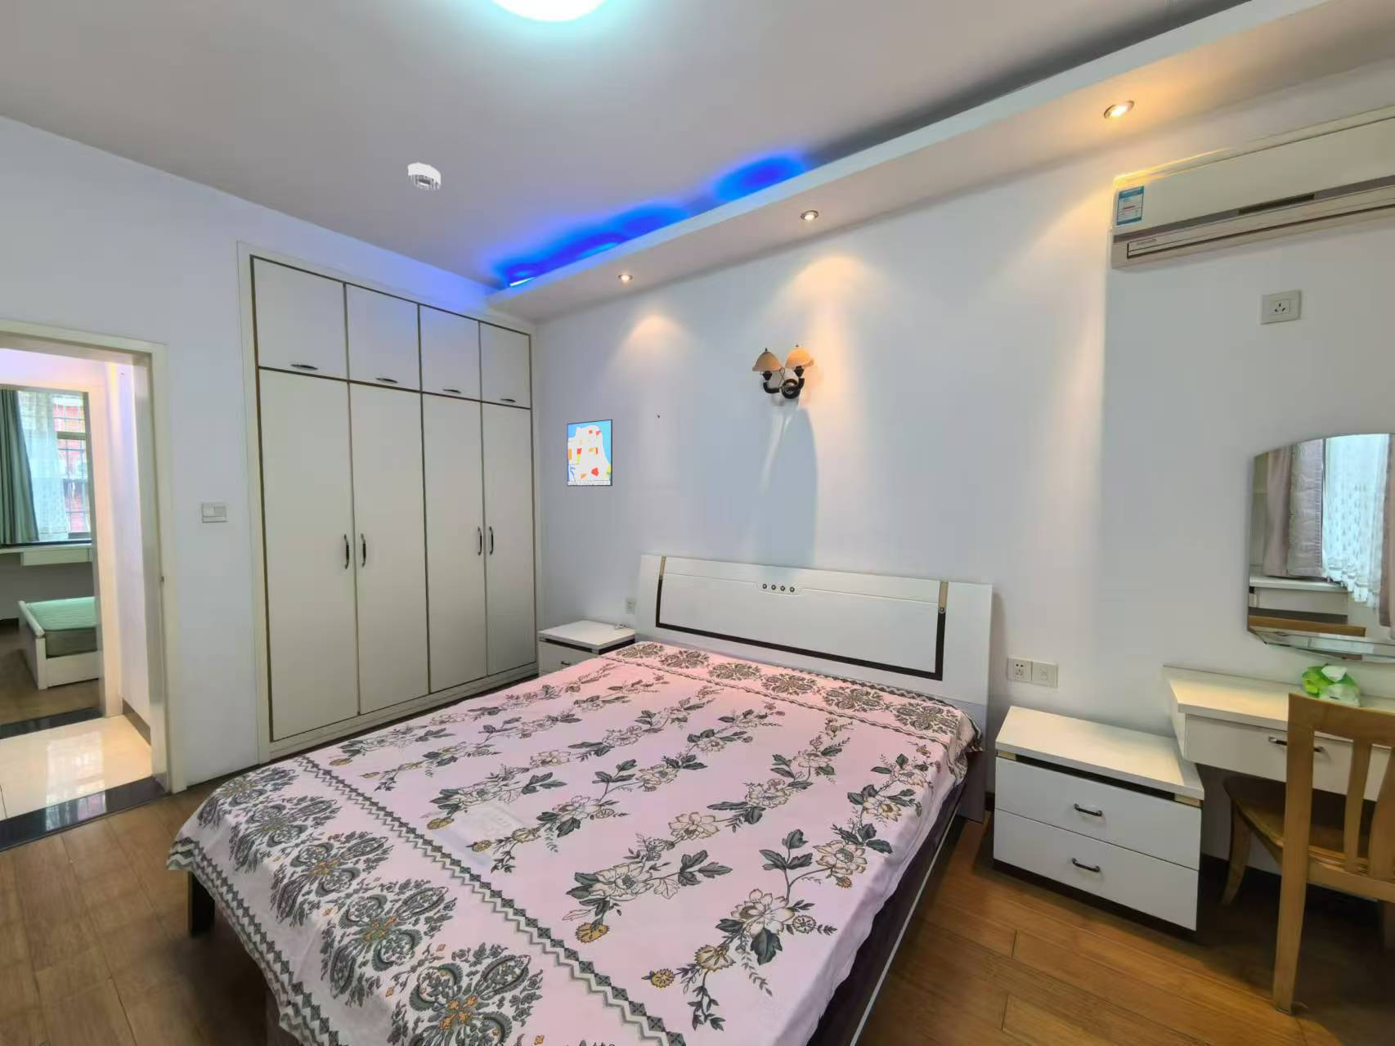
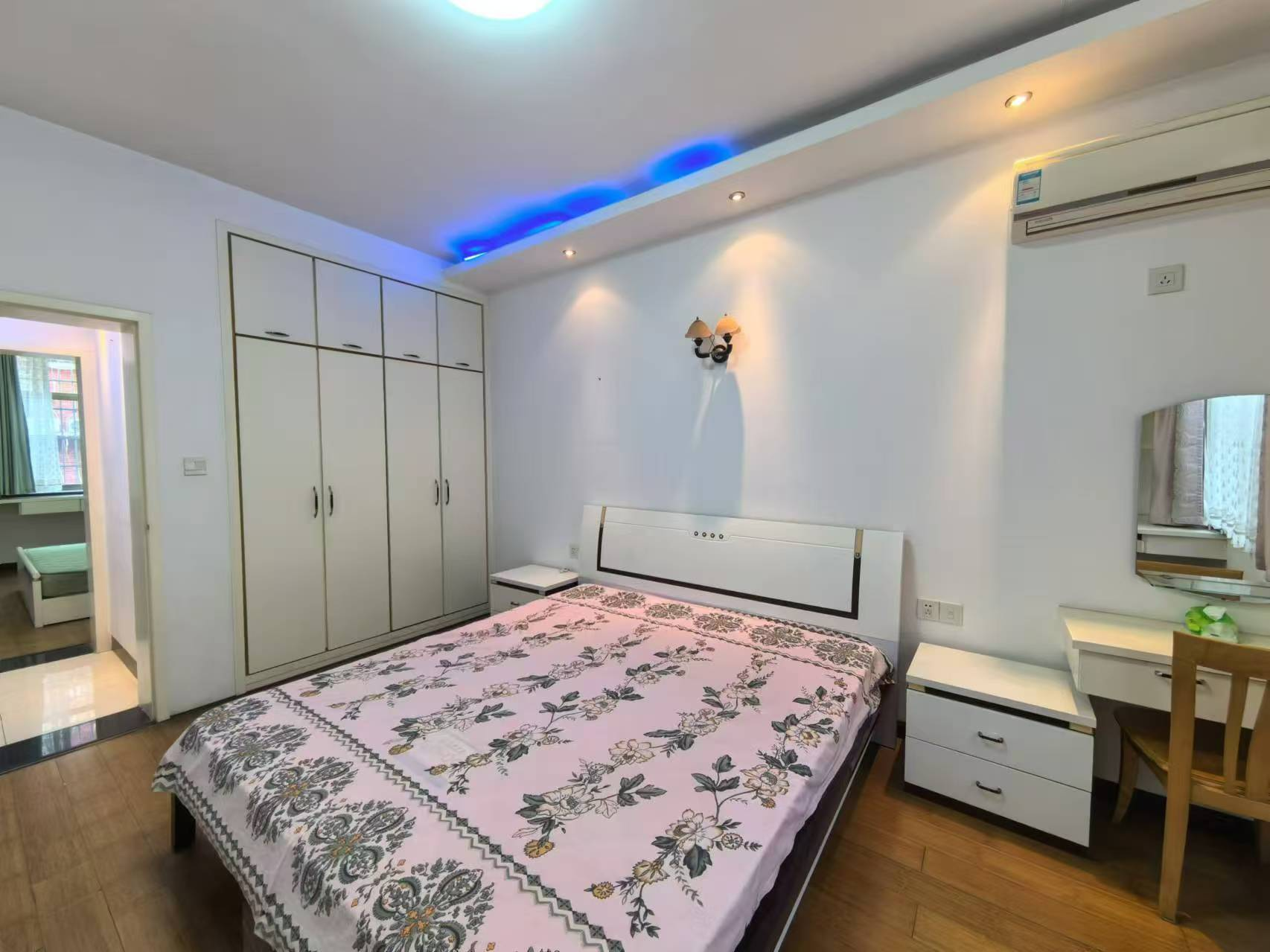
- smoke detector [406,162,442,191]
- wall art [567,419,613,487]
